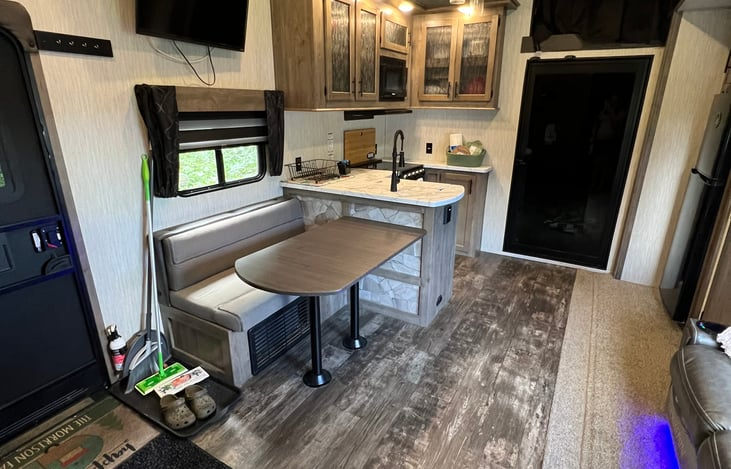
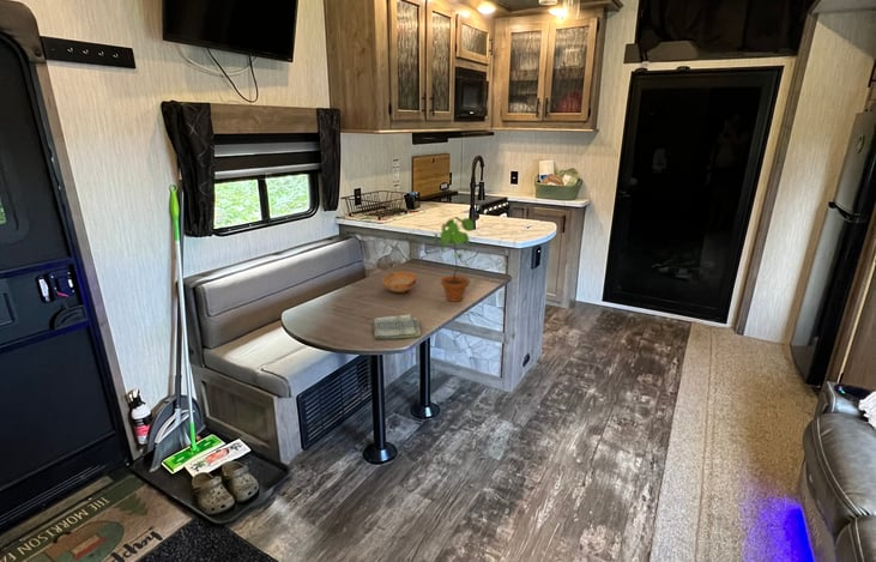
+ bowl [381,271,418,294]
+ dish towel [373,313,422,340]
+ potted plant [434,216,475,303]
